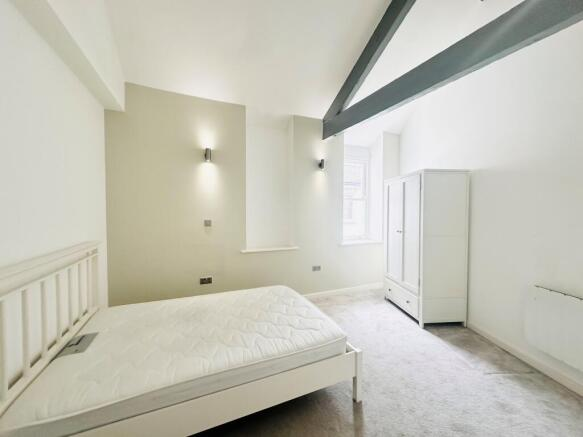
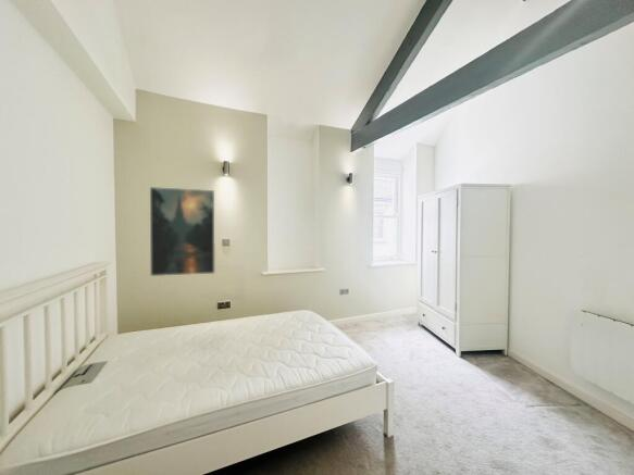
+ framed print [149,186,216,277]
